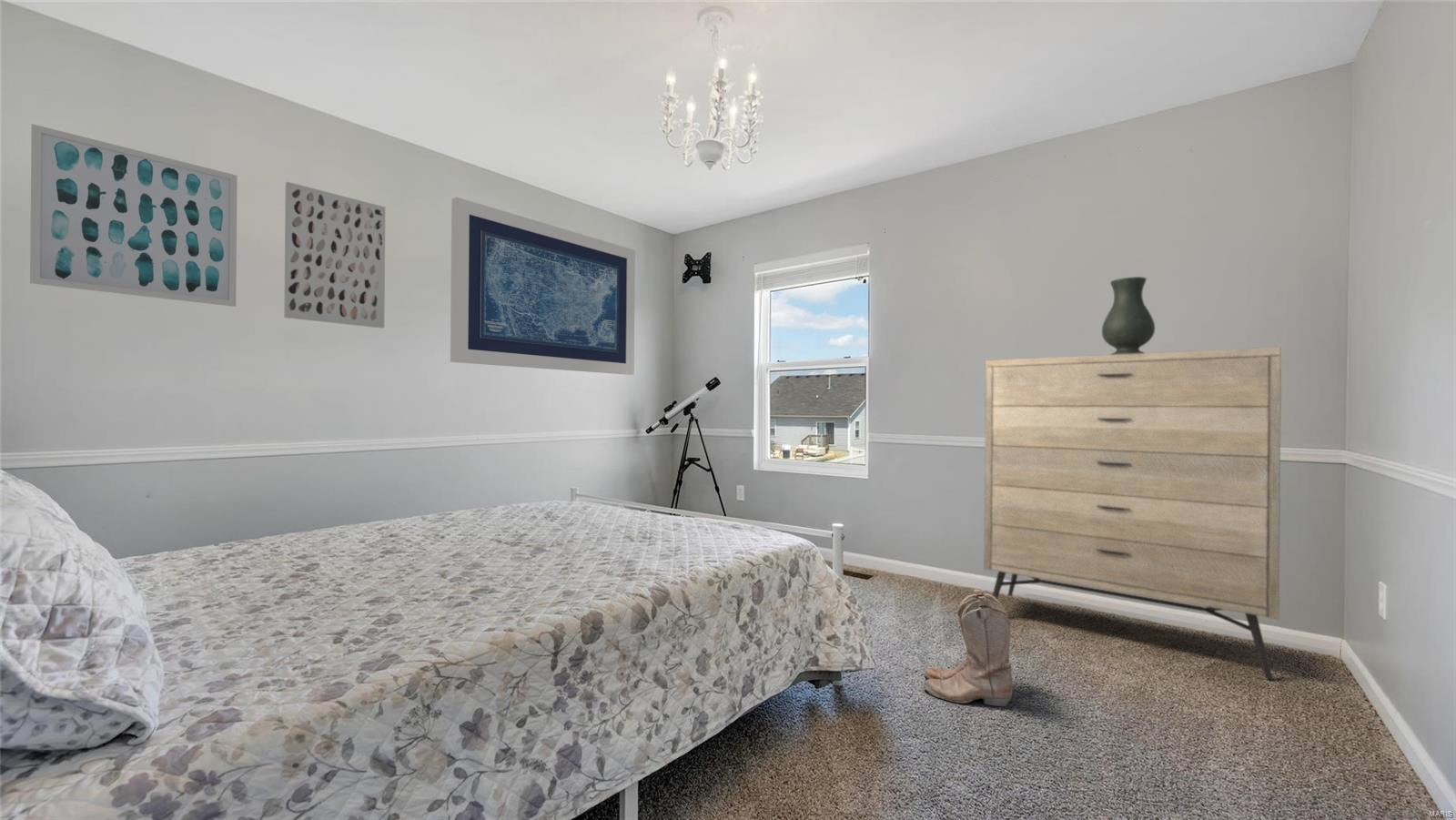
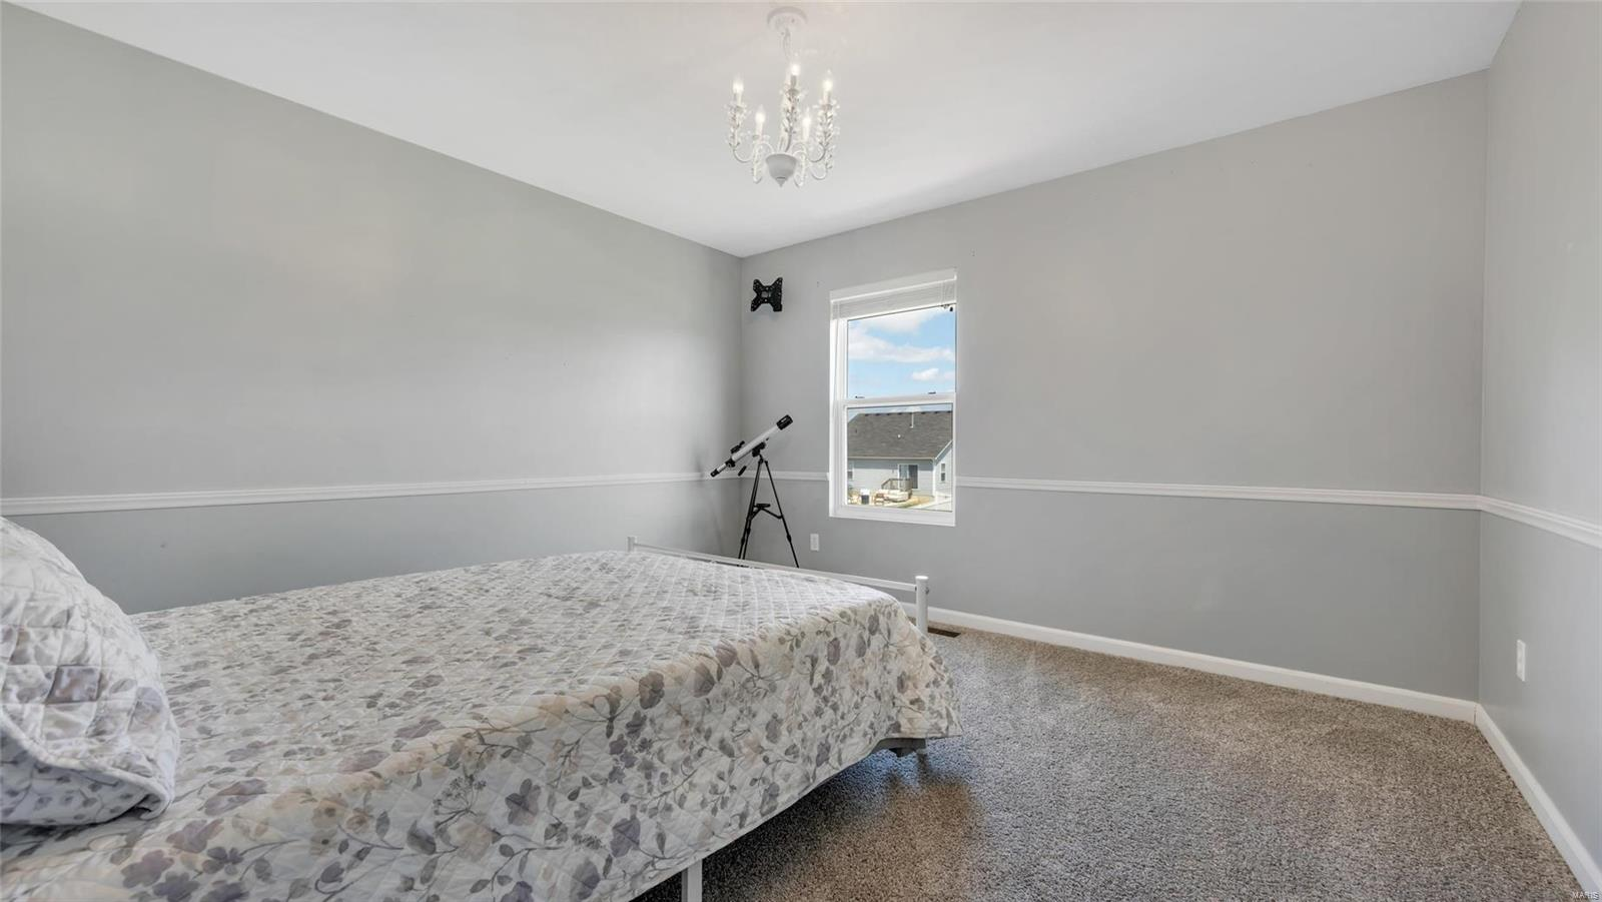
- vase [1101,276,1156,355]
- wall art [450,197,636,376]
- wall art [29,123,238,308]
- dresser [983,347,1282,681]
- boots [923,588,1014,707]
- wall art [283,181,386,329]
